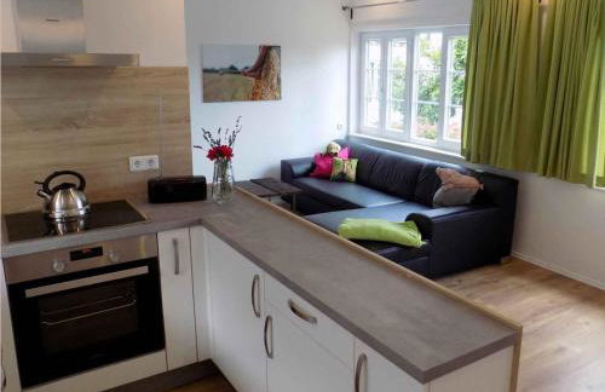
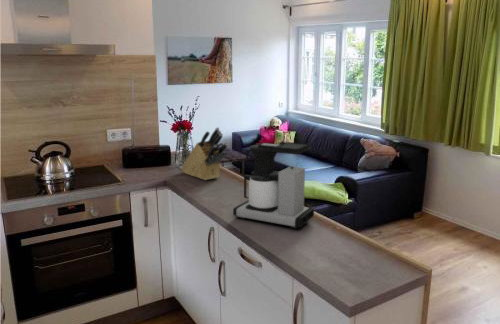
+ coffee maker [232,141,315,230]
+ knife block [180,126,229,181]
